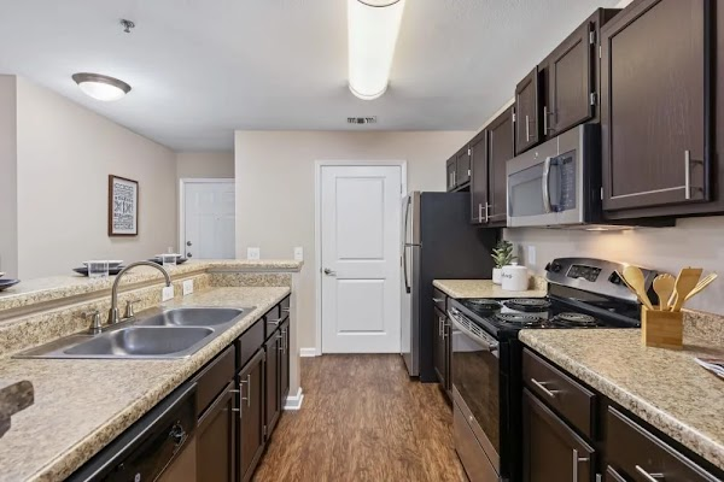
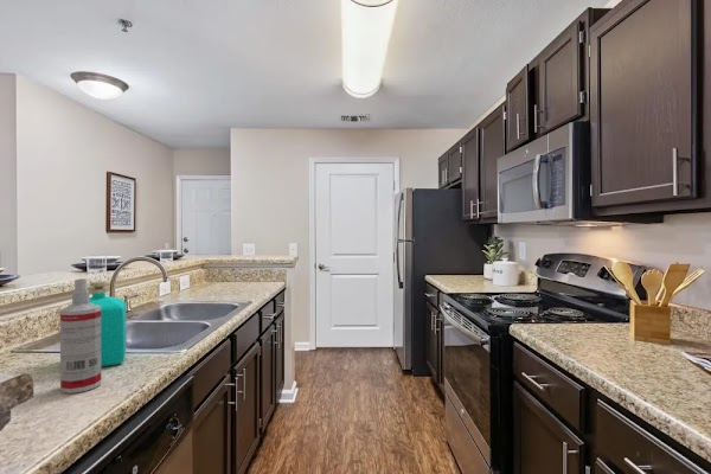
+ spray bottle [59,277,102,395]
+ soap bottle [88,281,127,367]
